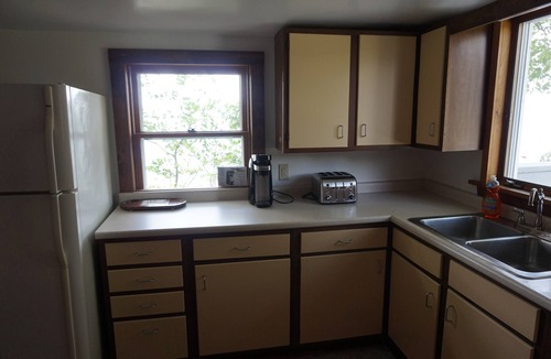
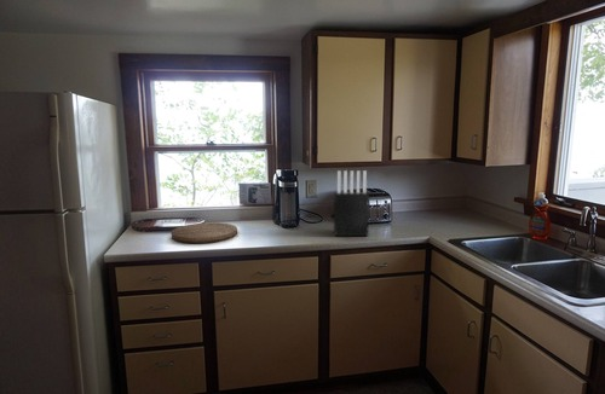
+ cutting board [171,221,238,244]
+ knife block [333,169,370,237]
